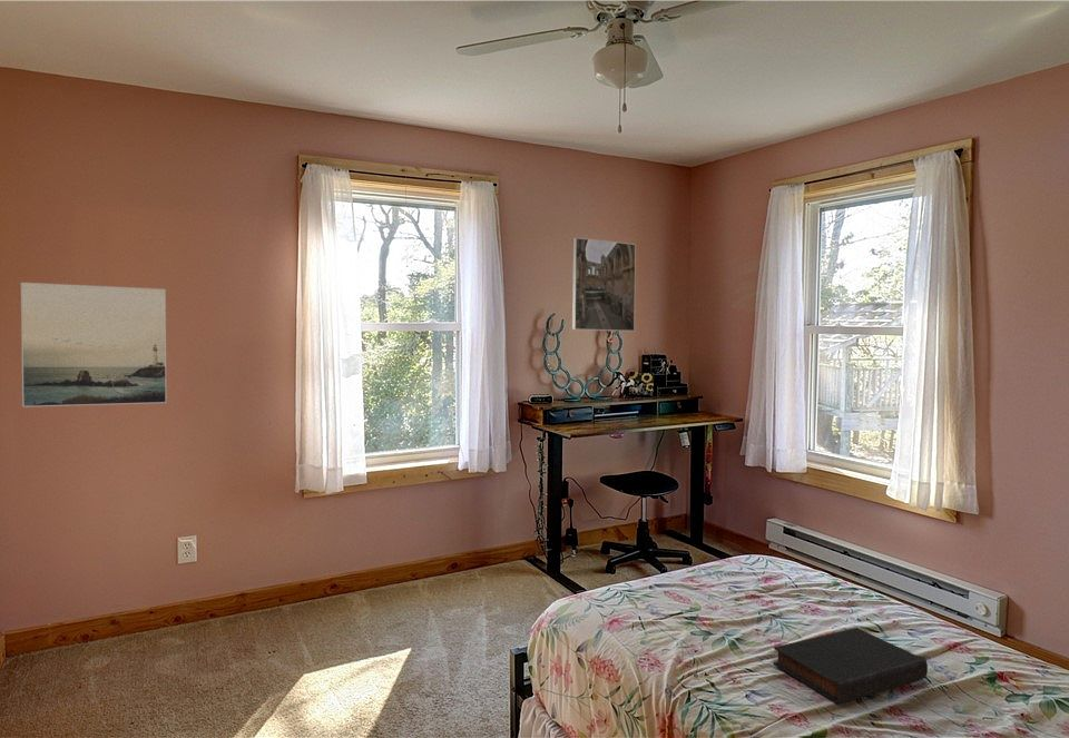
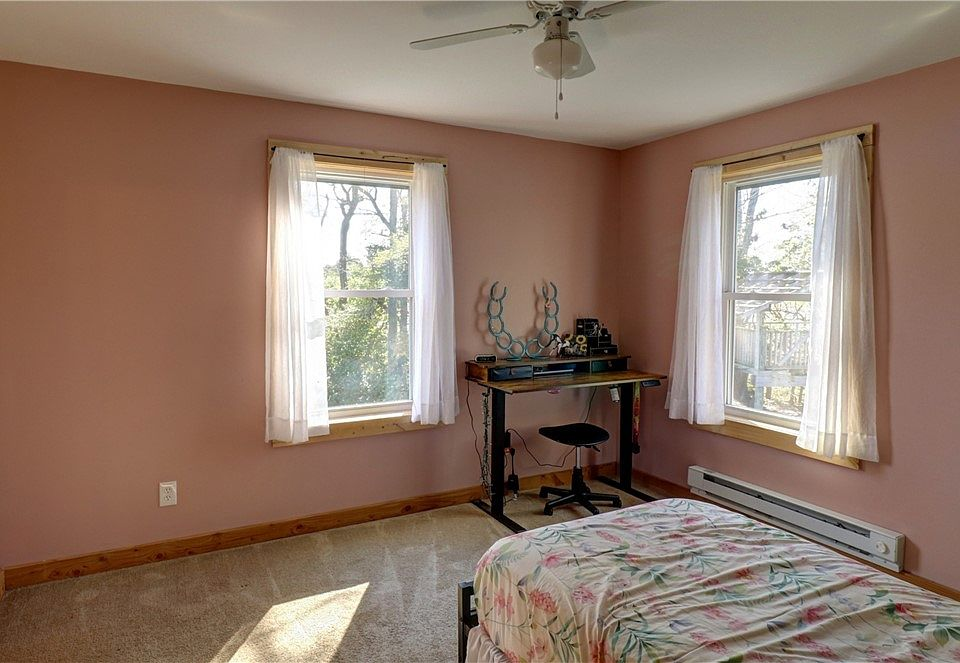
- book [772,627,929,706]
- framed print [20,282,168,409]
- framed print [571,237,637,333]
